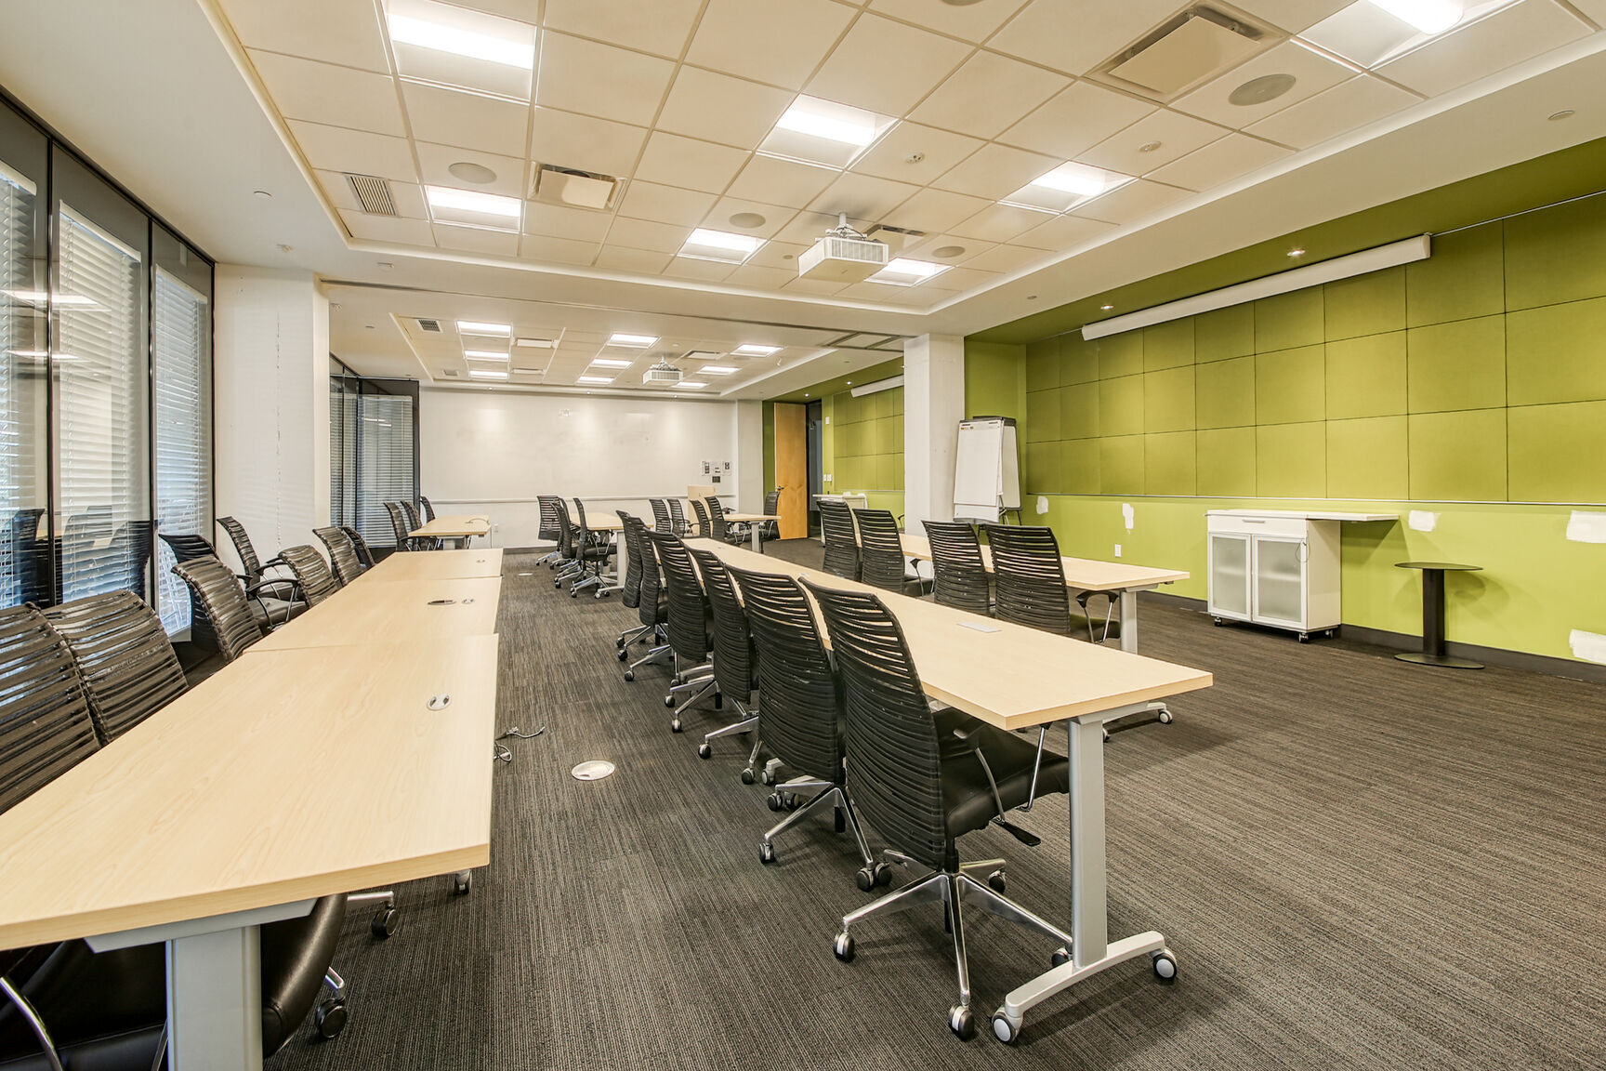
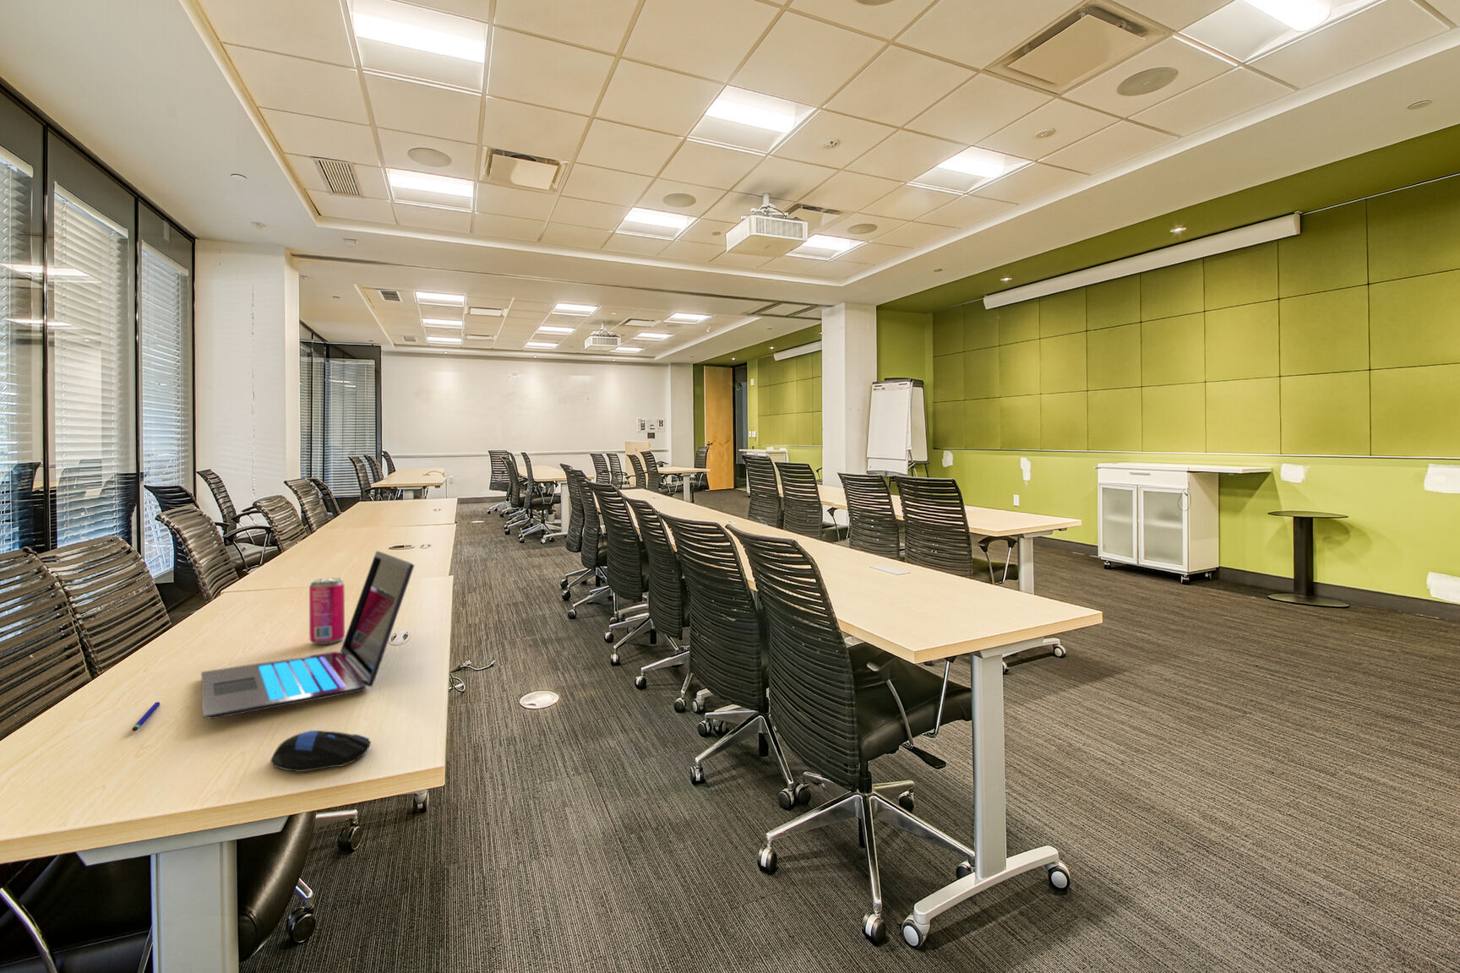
+ laptop [200,549,415,720]
+ computer mouse [269,730,372,773]
+ beverage can [309,578,345,645]
+ pen [131,702,161,732]
